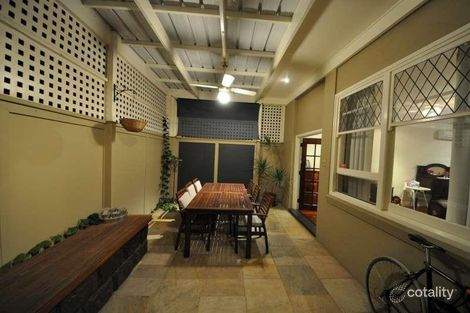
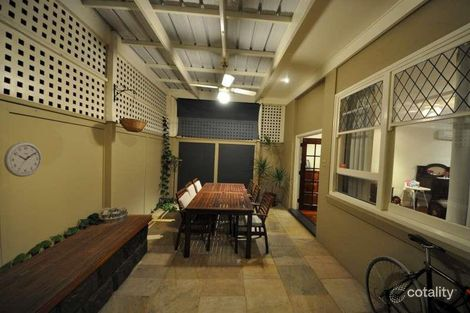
+ wall clock [3,141,43,178]
